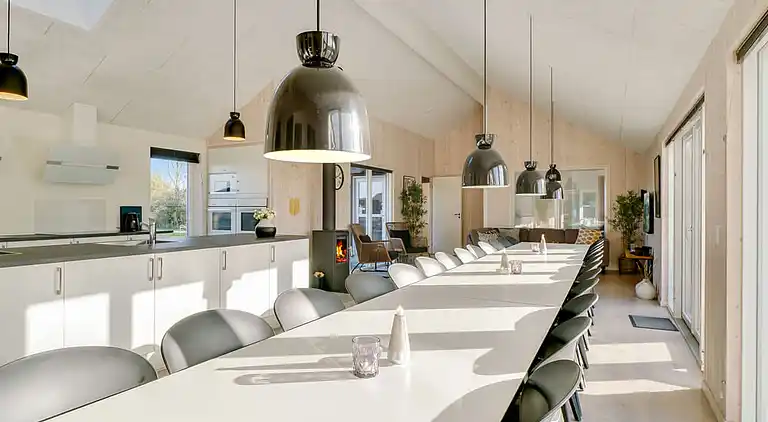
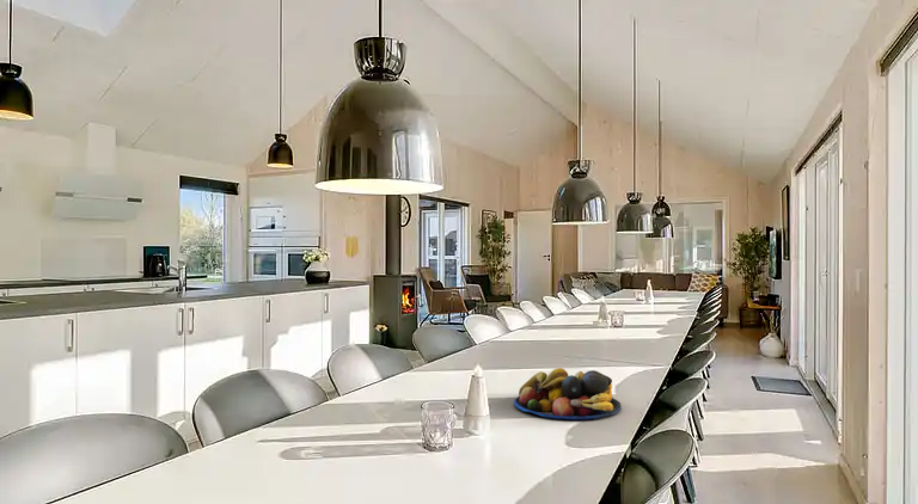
+ fruit bowl [513,367,623,420]
